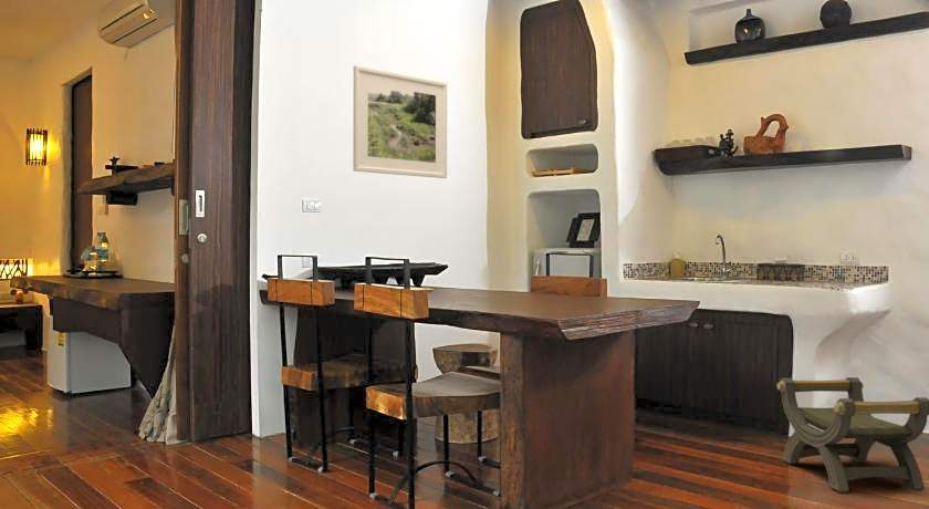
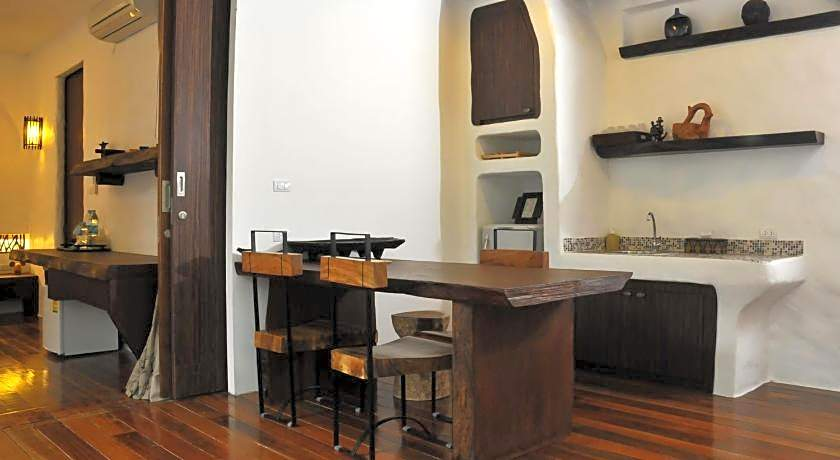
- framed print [352,64,448,179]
- stool [776,376,929,494]
